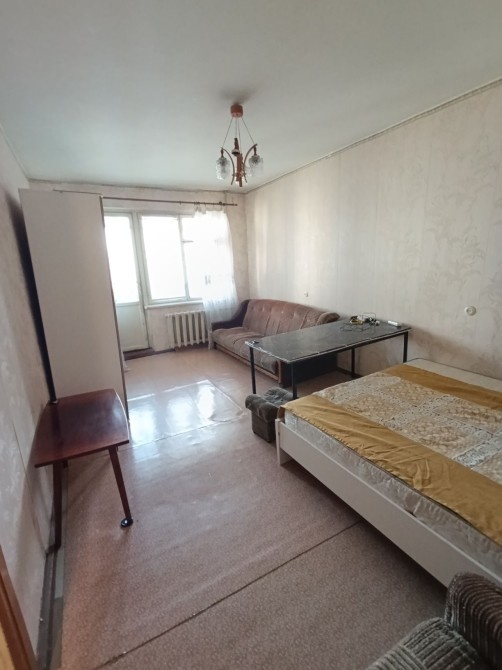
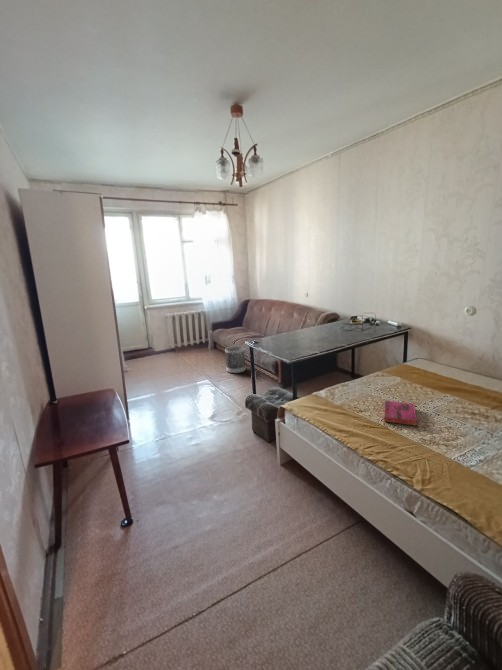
+ hardback book [383,399,418,427]
+ wastebasket [224,345,247,374]
